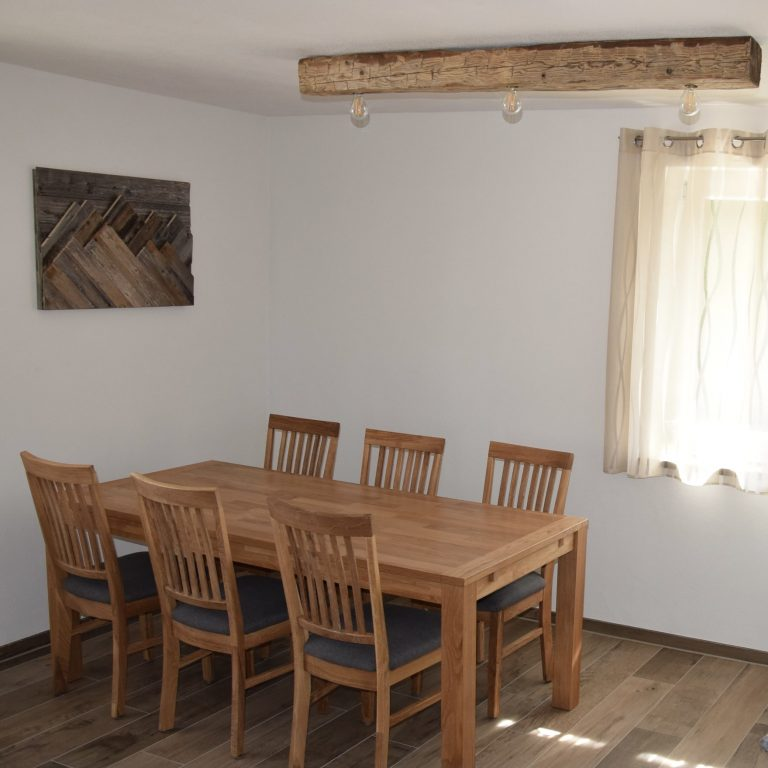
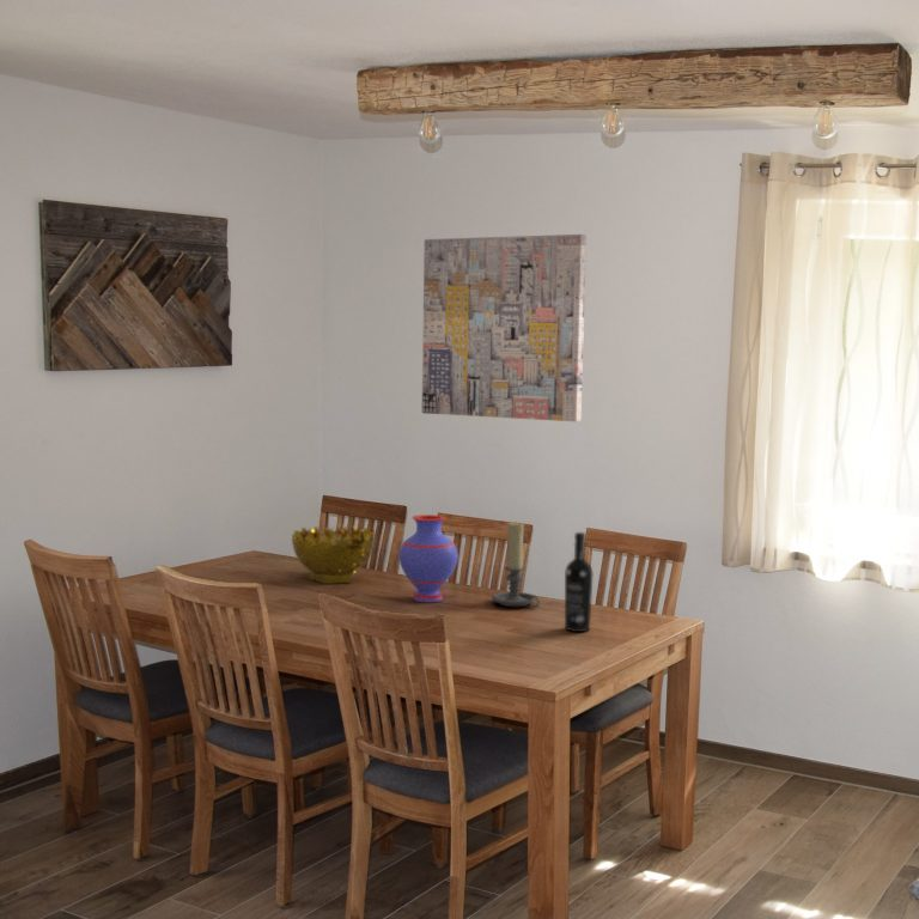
+ vase [397,513,460,603]
+ candle holder [491,521,541,609]
+ wall art [421,233,588,422]
+ wine bottle [564,531,594,633]
+ decorative bowl [291,523,377,585]
